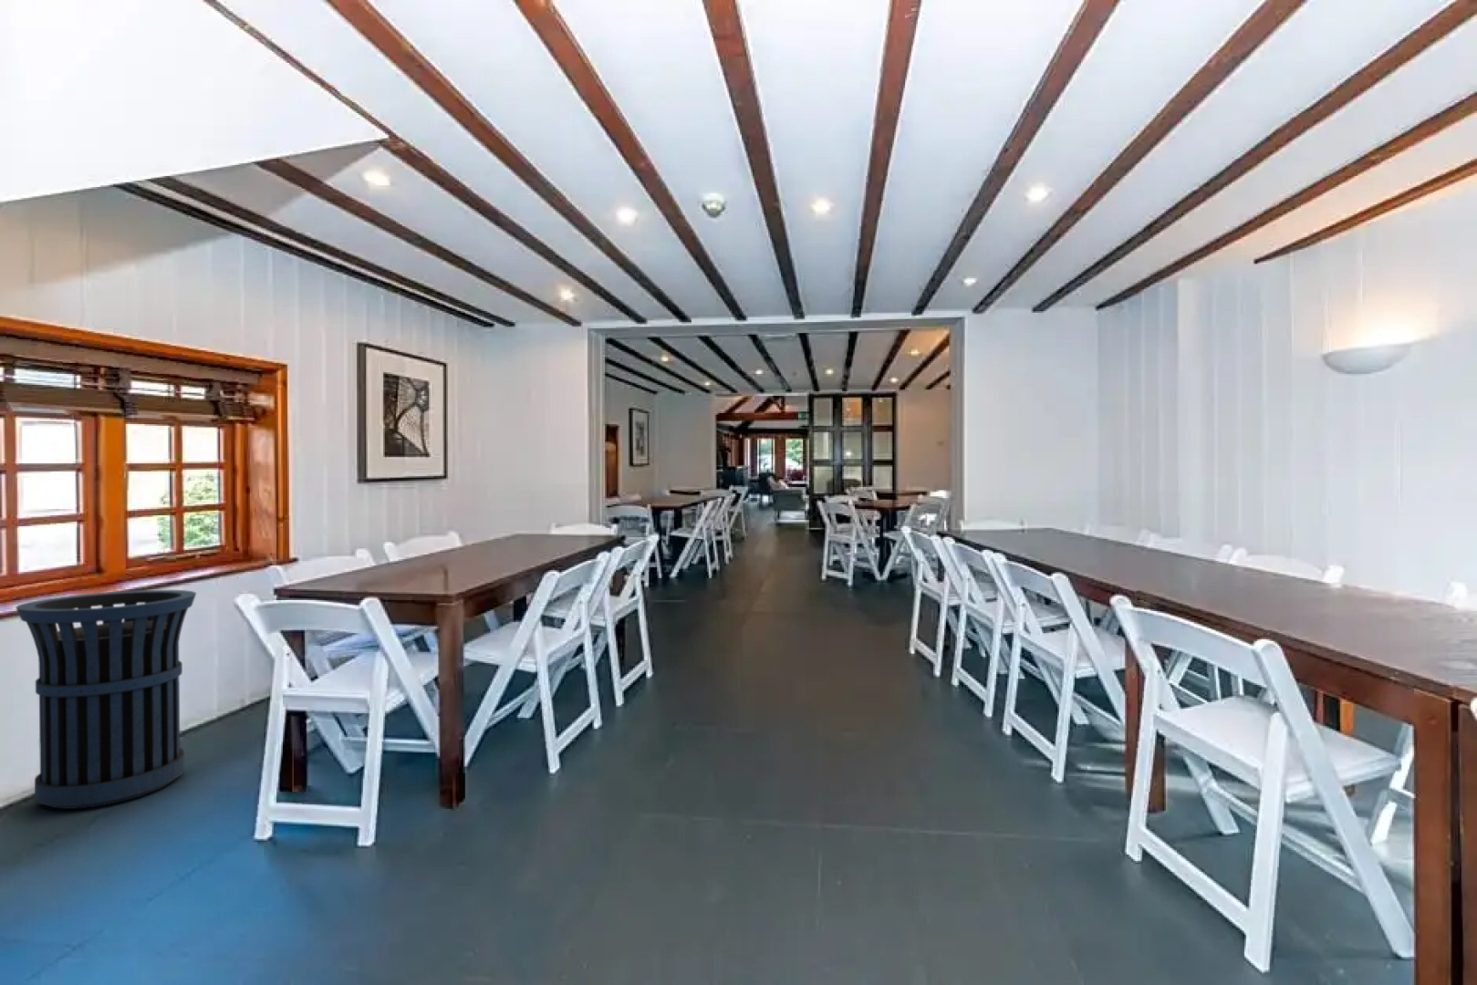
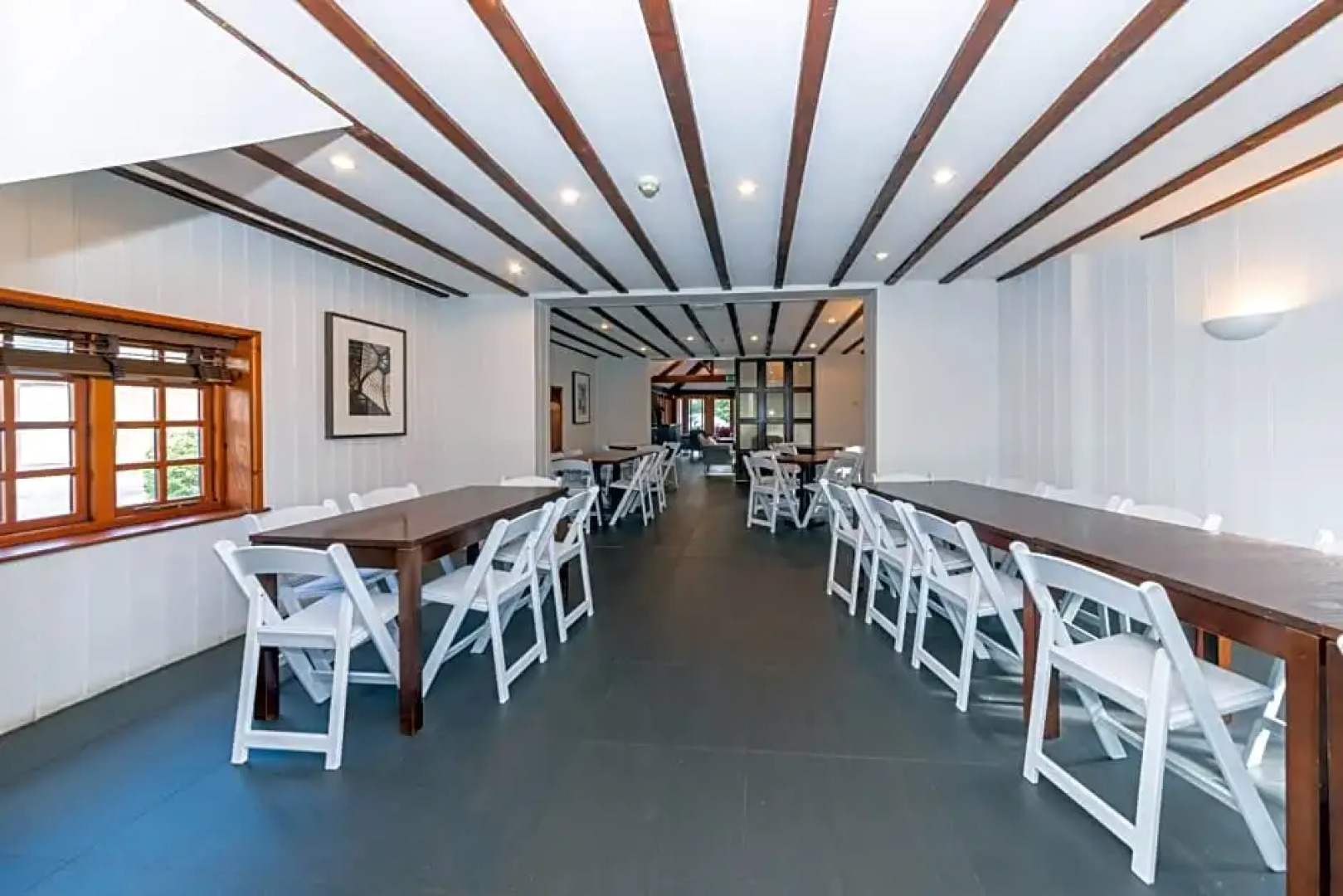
- trash can [14,589,197,810]
